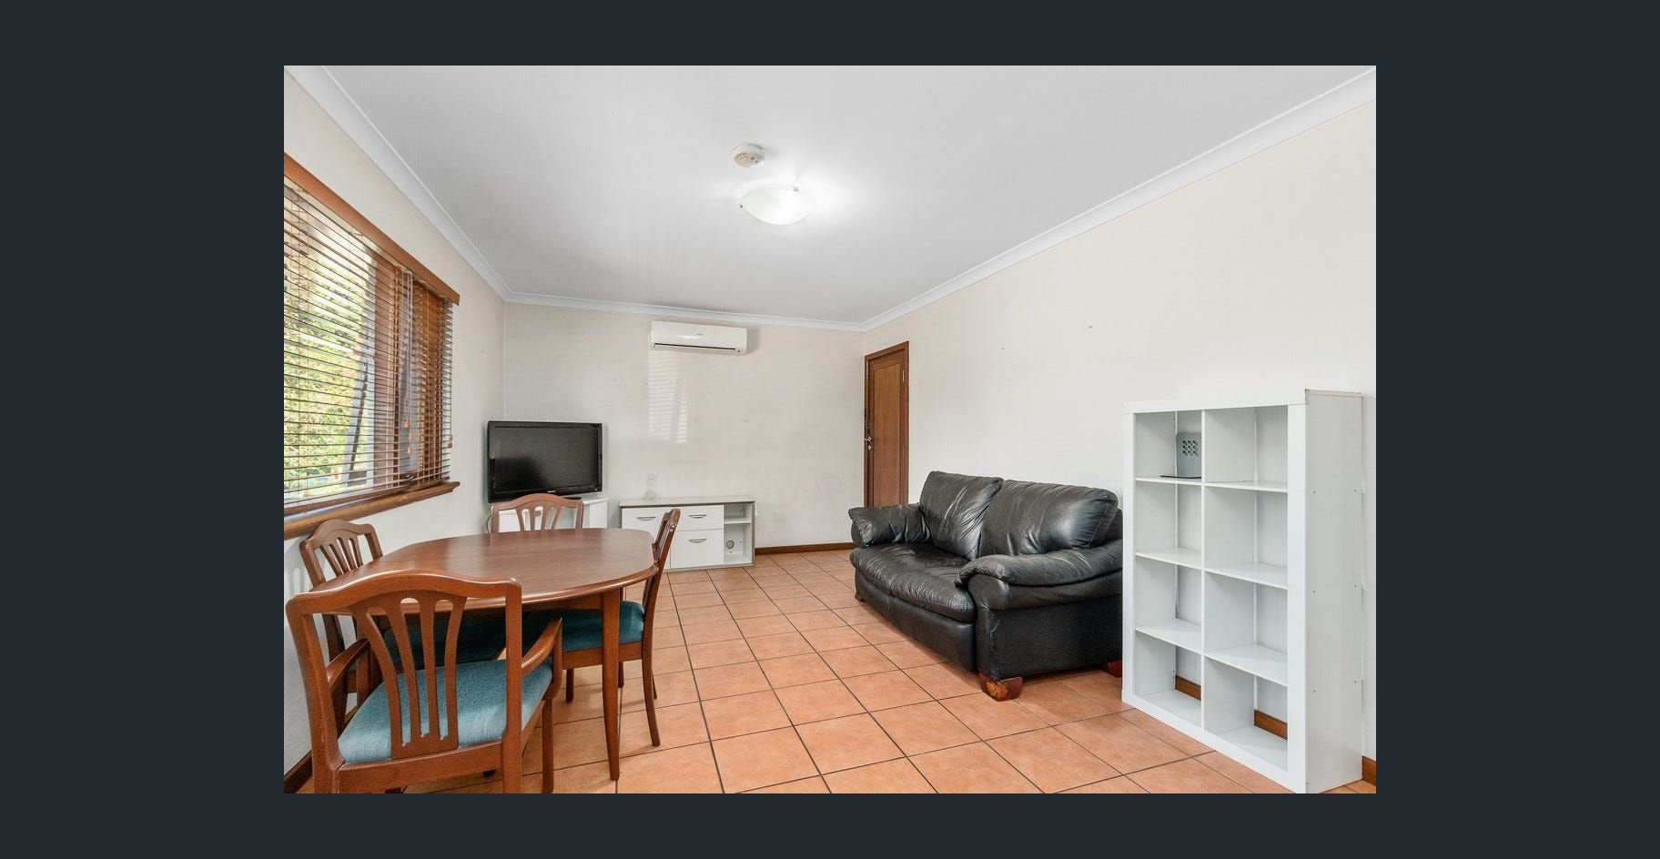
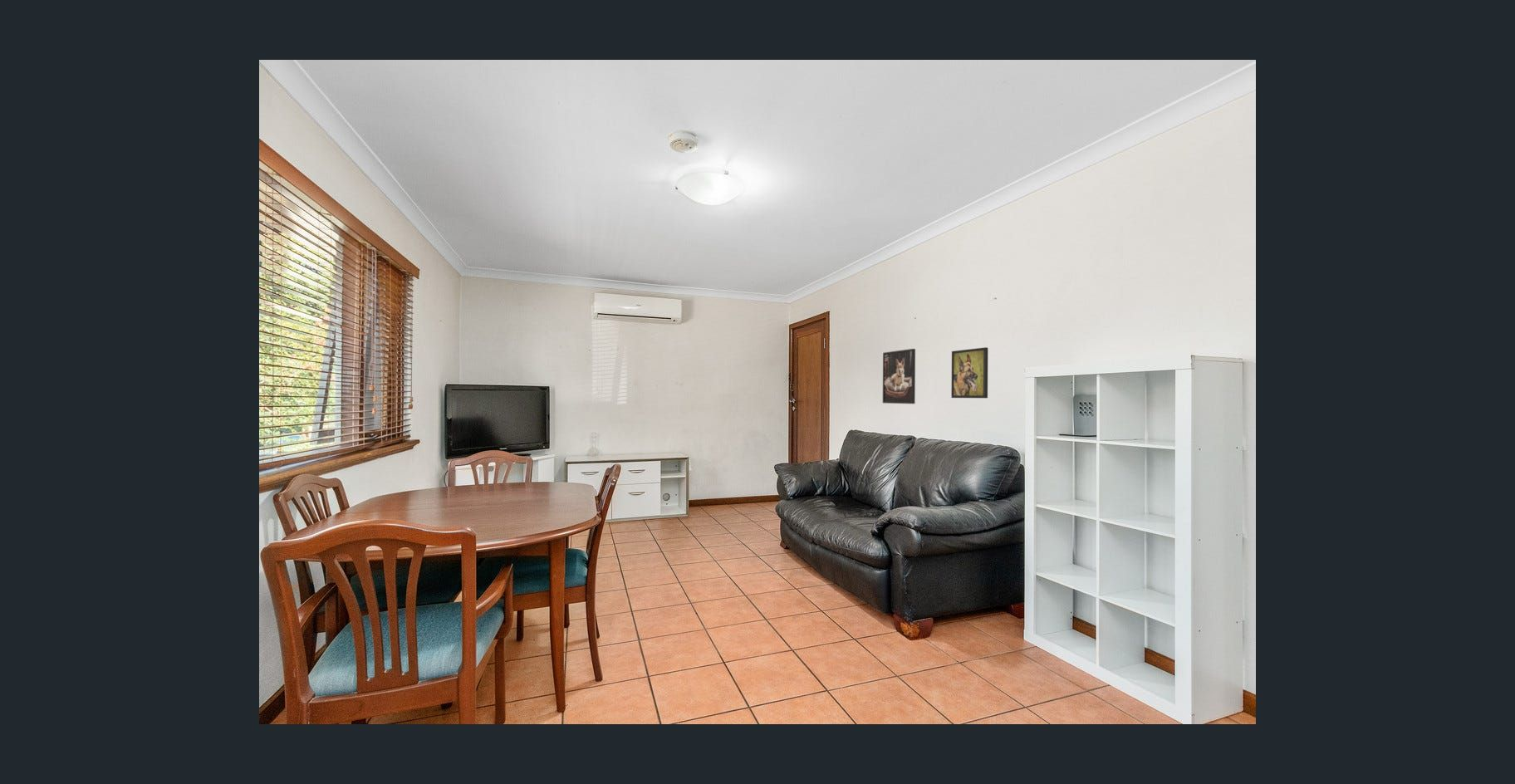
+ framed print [950,346,988,399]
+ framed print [882,348,916,404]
